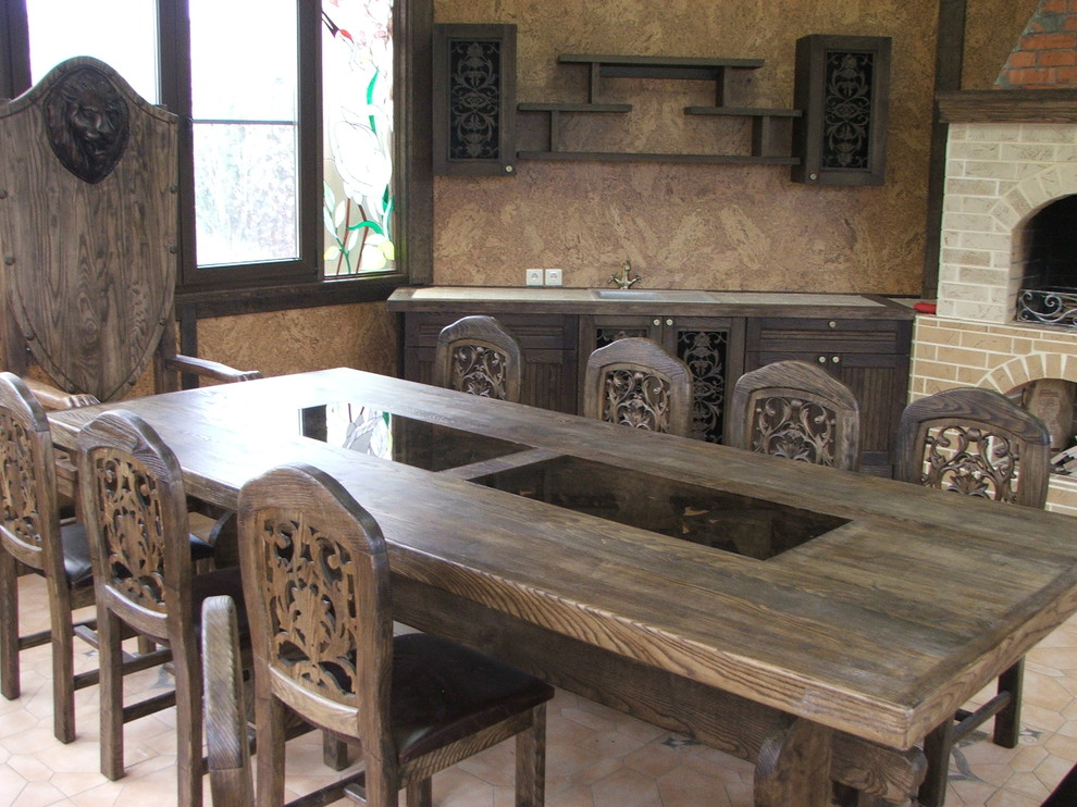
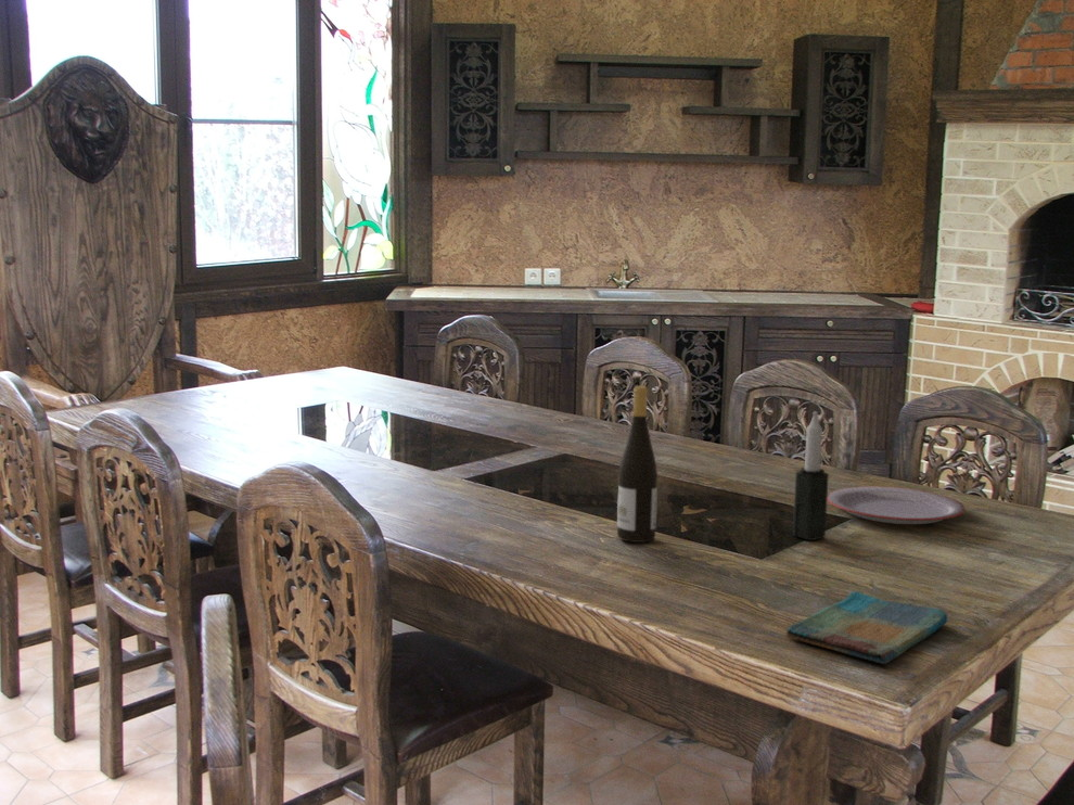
+ plate [827,485,967,525]
+ candle [792,410,830,541]
+ wine bottle [616,385,659,544]
+ dish towel [785,590,948,665]
